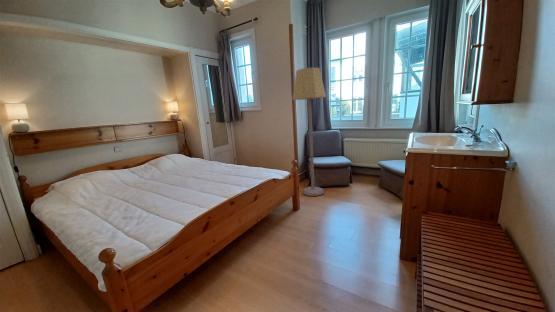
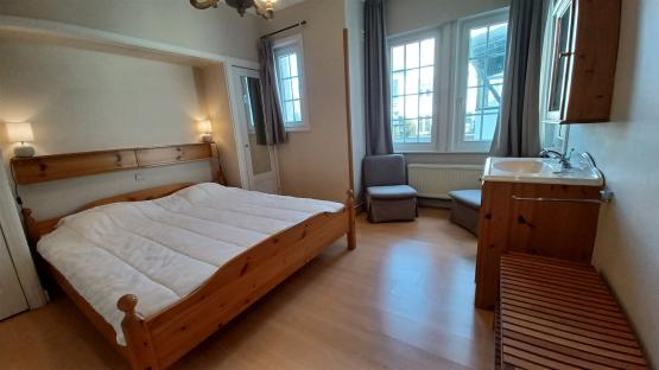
- lamp [291,66,327,197]
